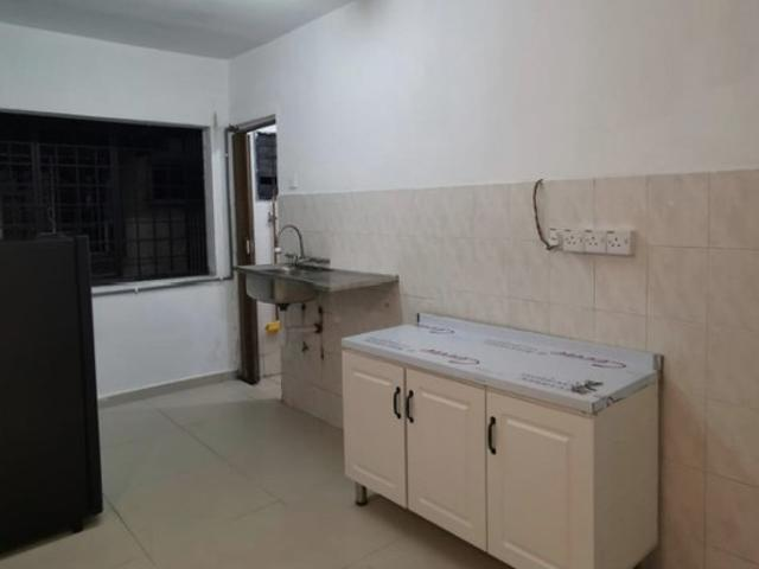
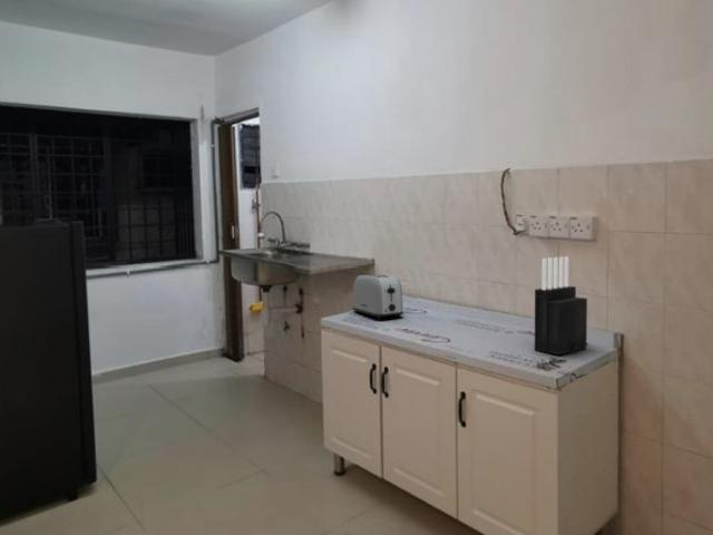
+ knife block [534,255,588,356]
+ toaster [352,273,404,320]
